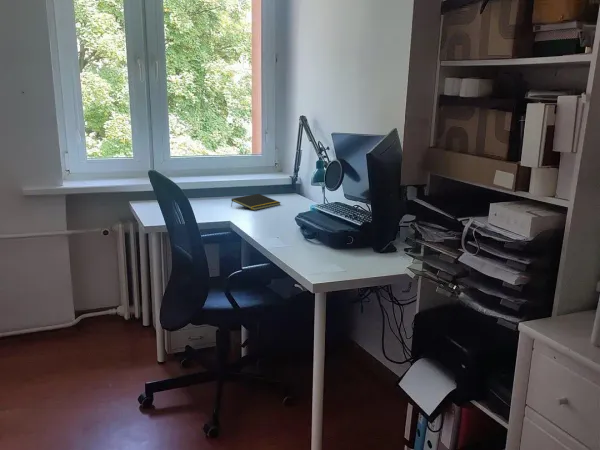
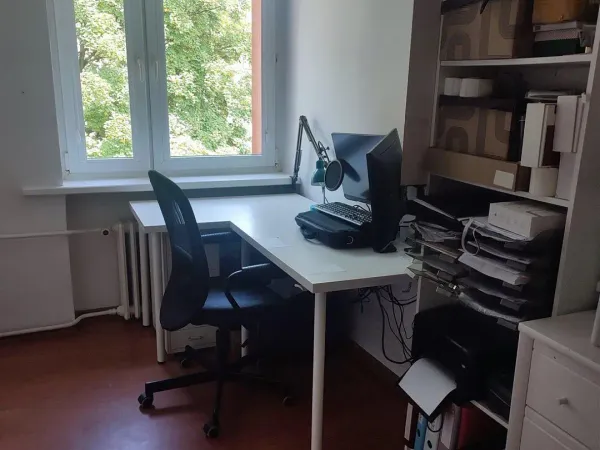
- notepad [230,193,282,211]
